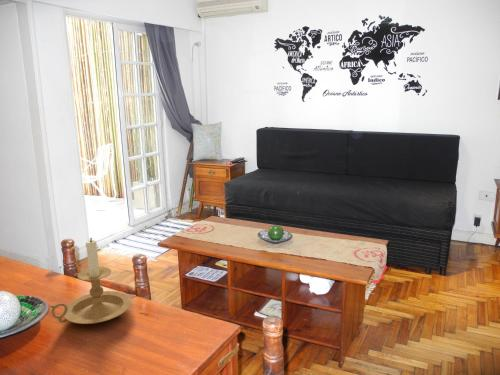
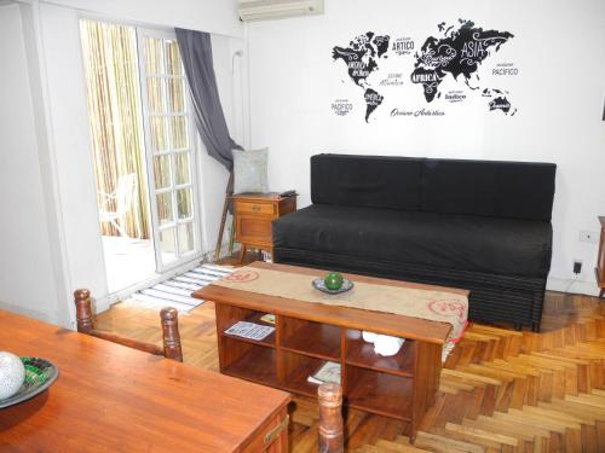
- candle holder [48,237,132,325]
